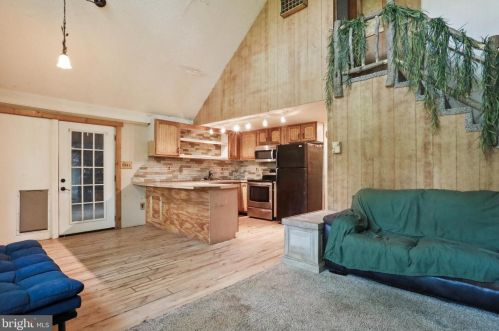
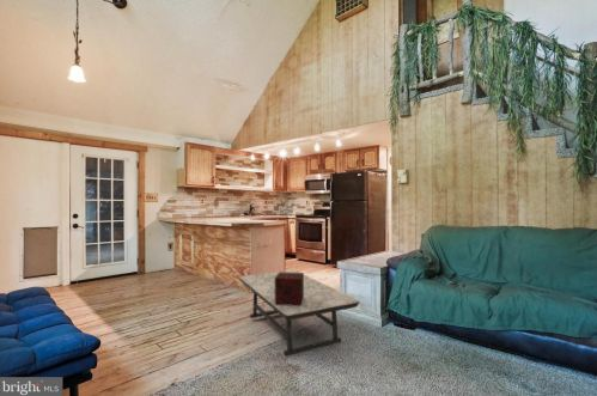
+ decorative box [275,272,305,306]
+ coffee table [238,269,361,358]
